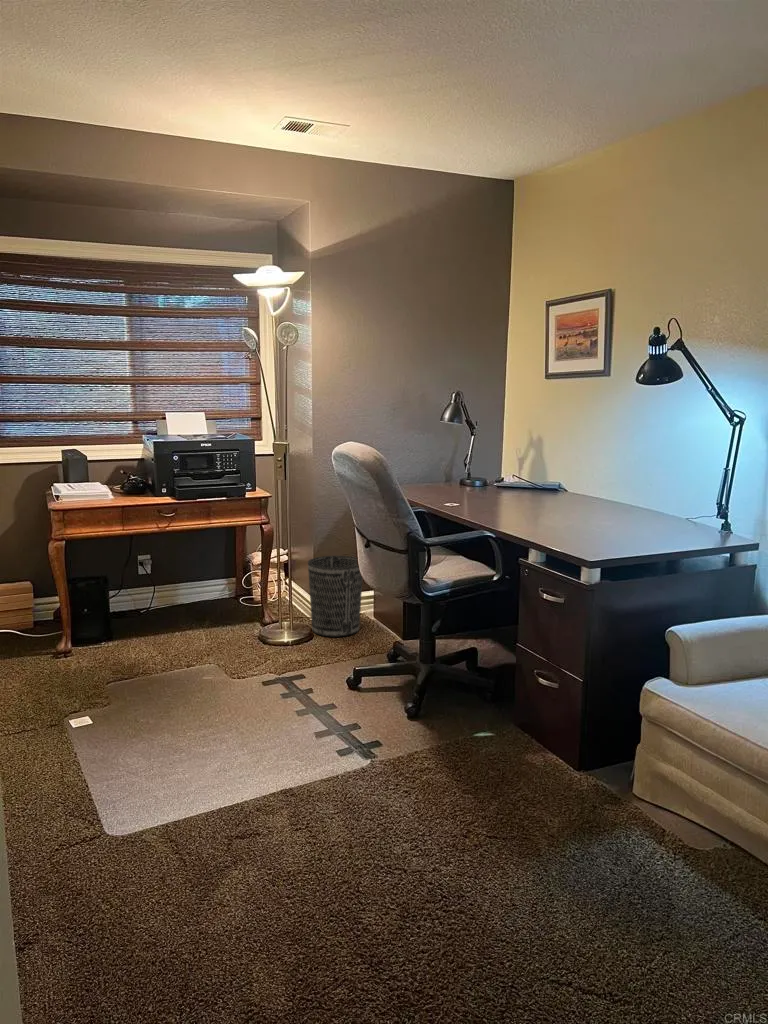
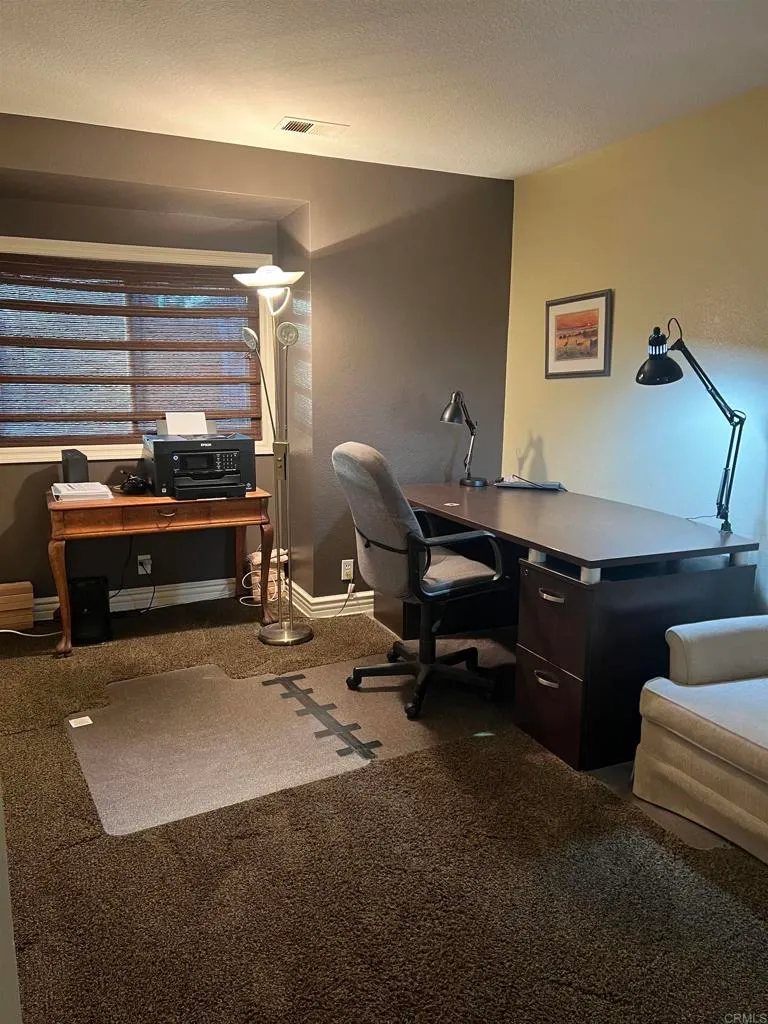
- wastebasket [307,555,363,638]
